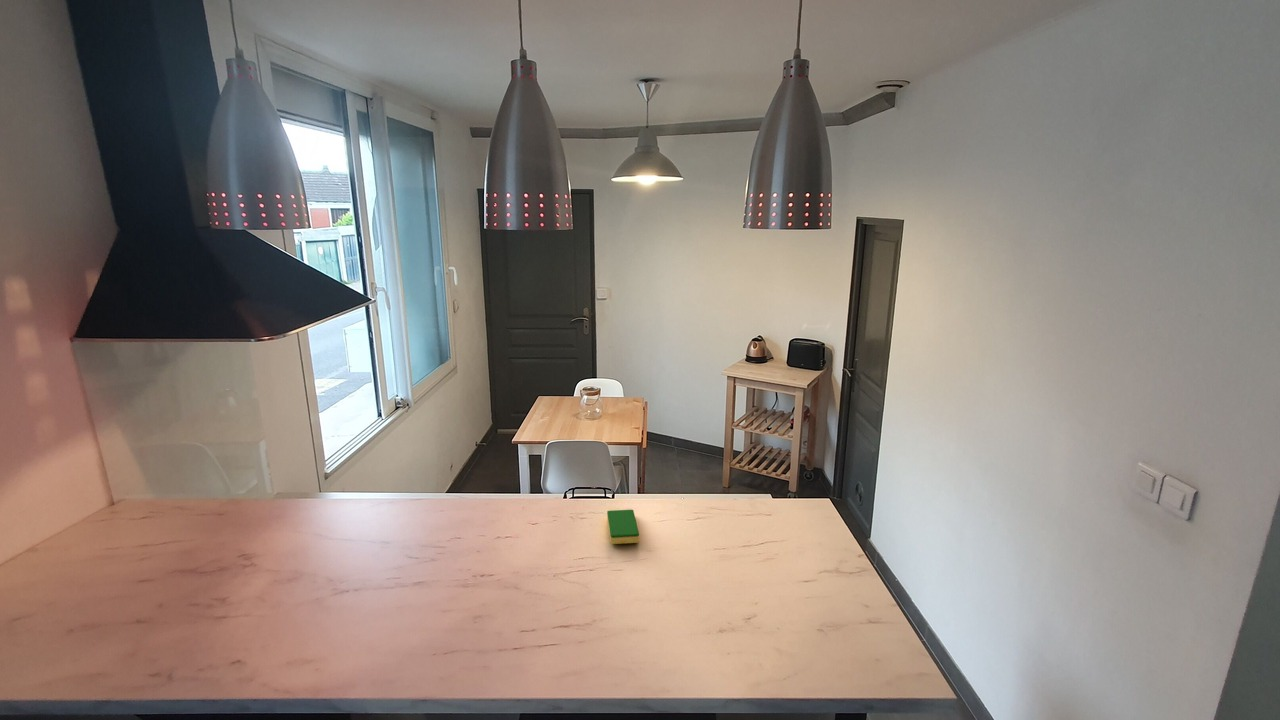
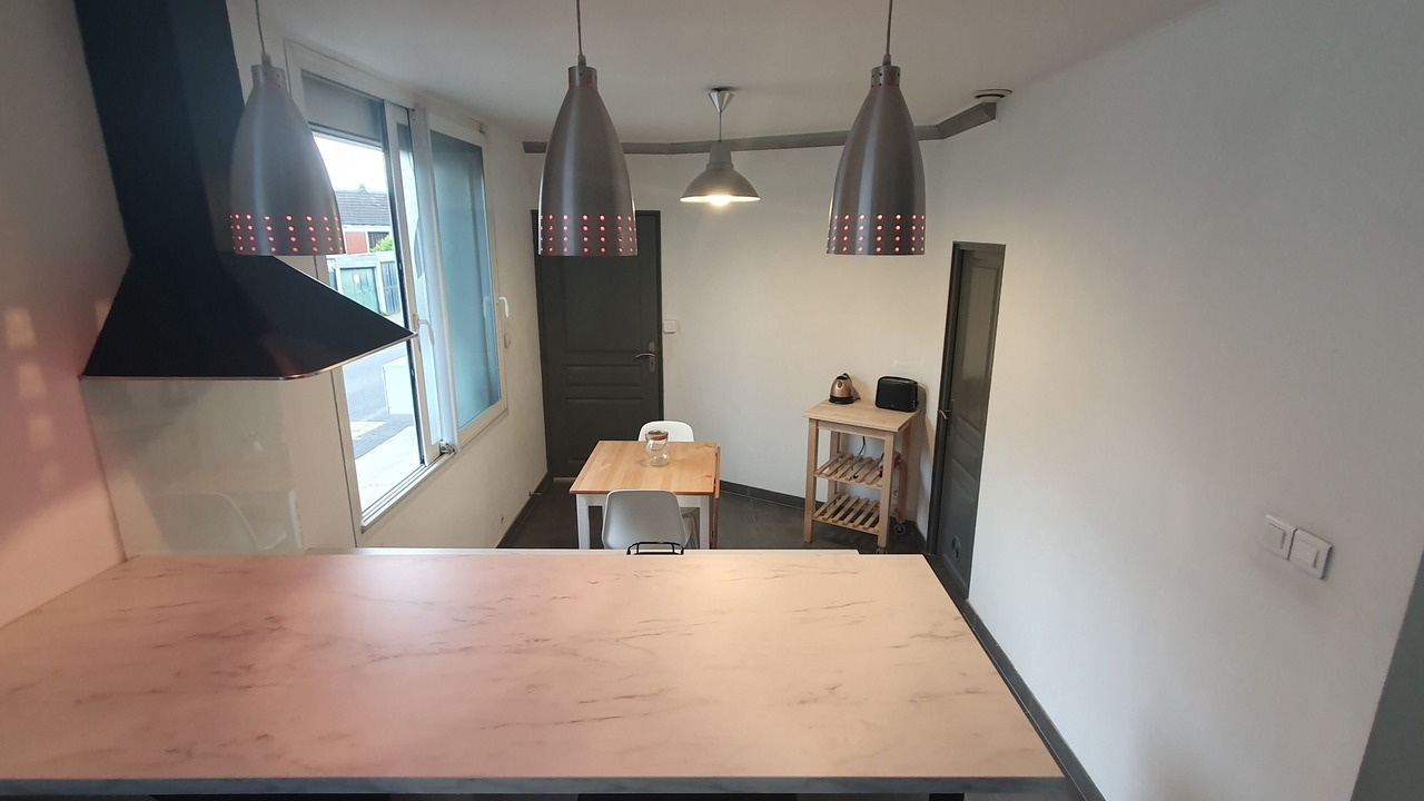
- dish sponge [606,509,640,545]
